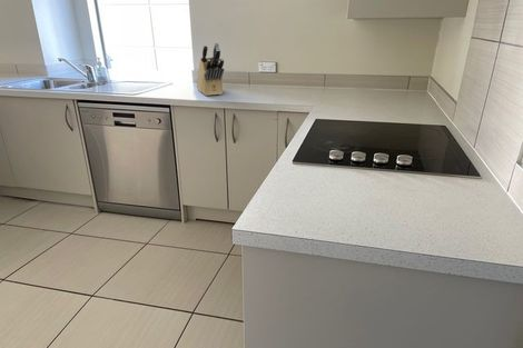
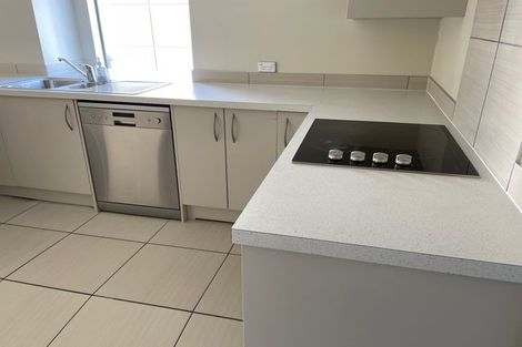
- knife block [196,41,225,97]
